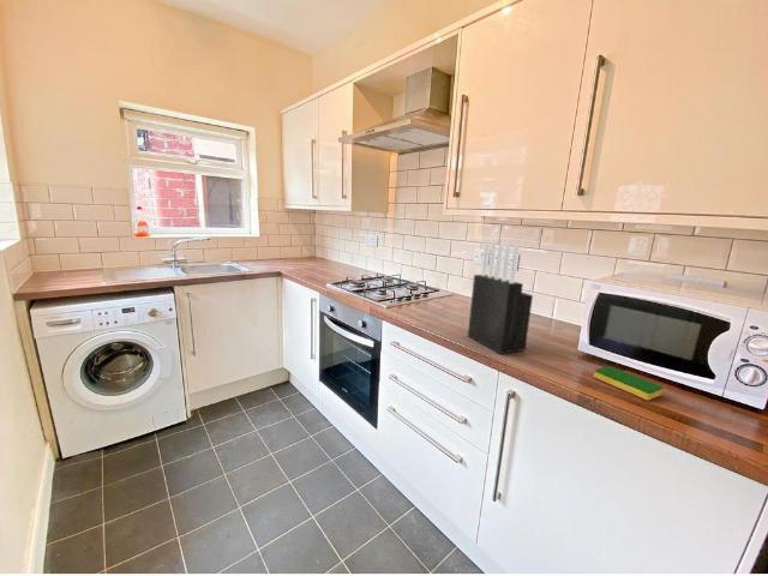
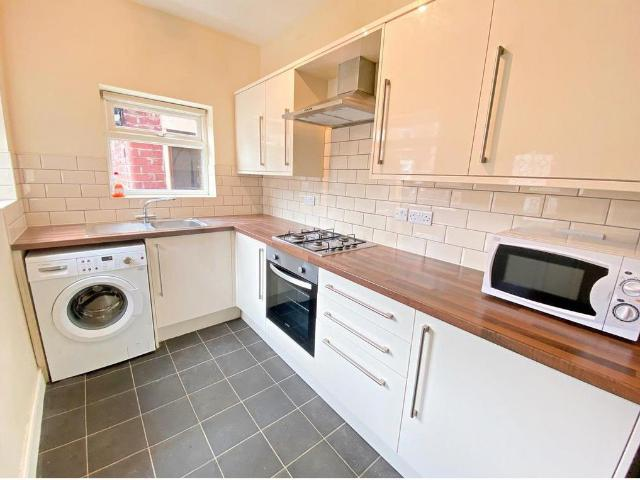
- knife block [467,241,534,355]
- dish sponge [593,365,664,401]
